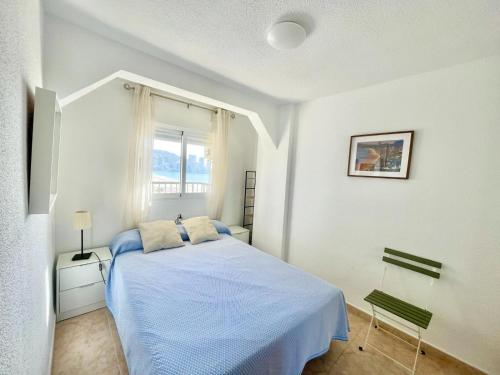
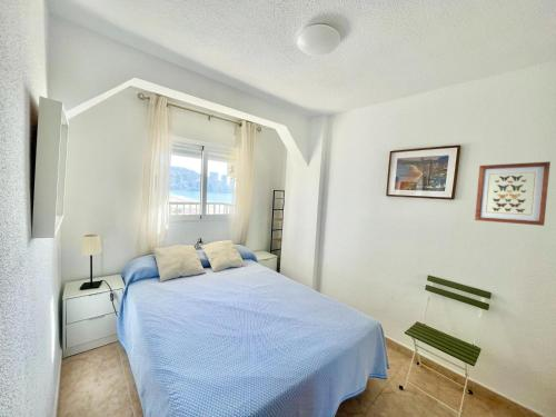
+ wall art [474,160,552,227]
